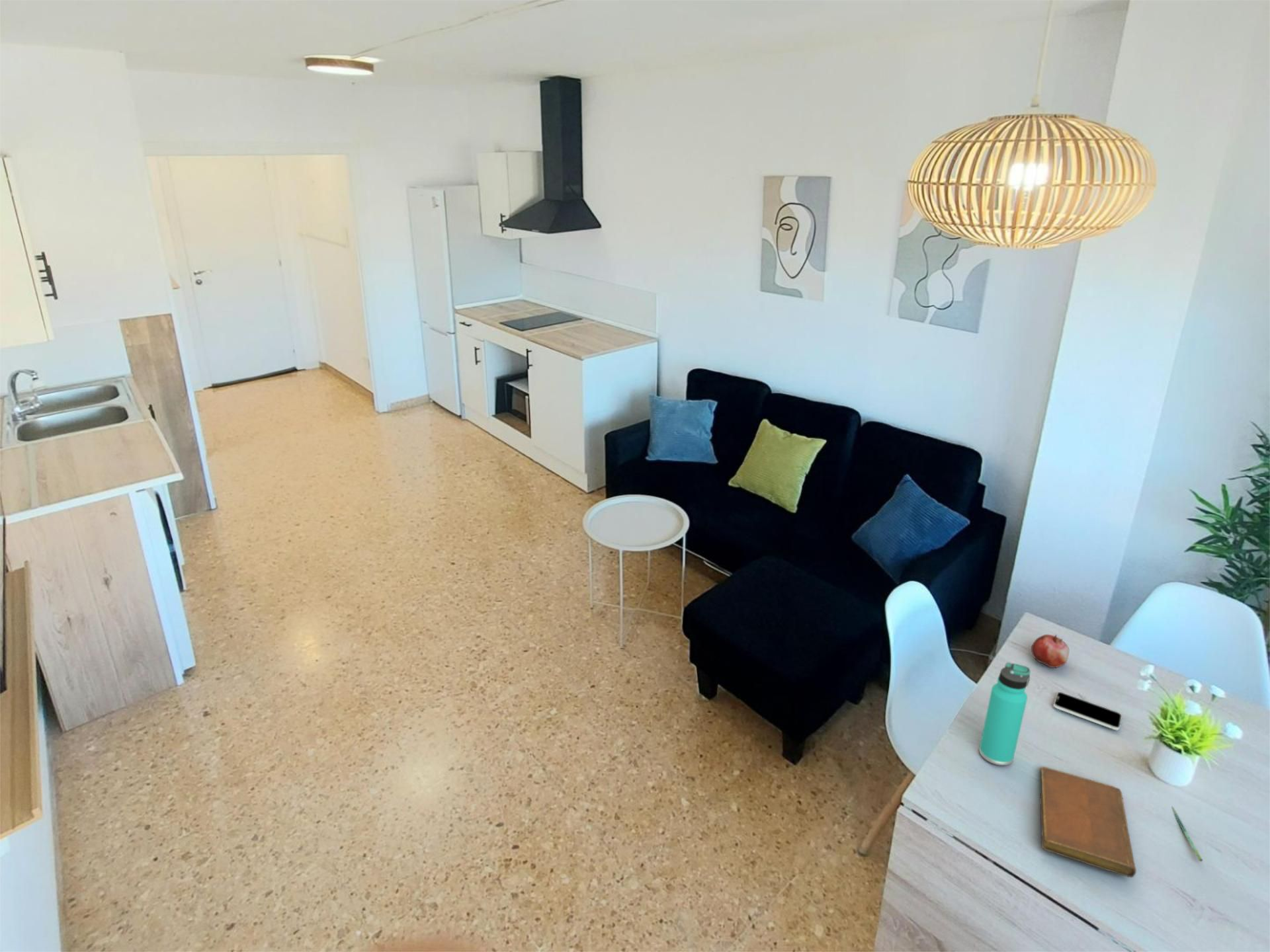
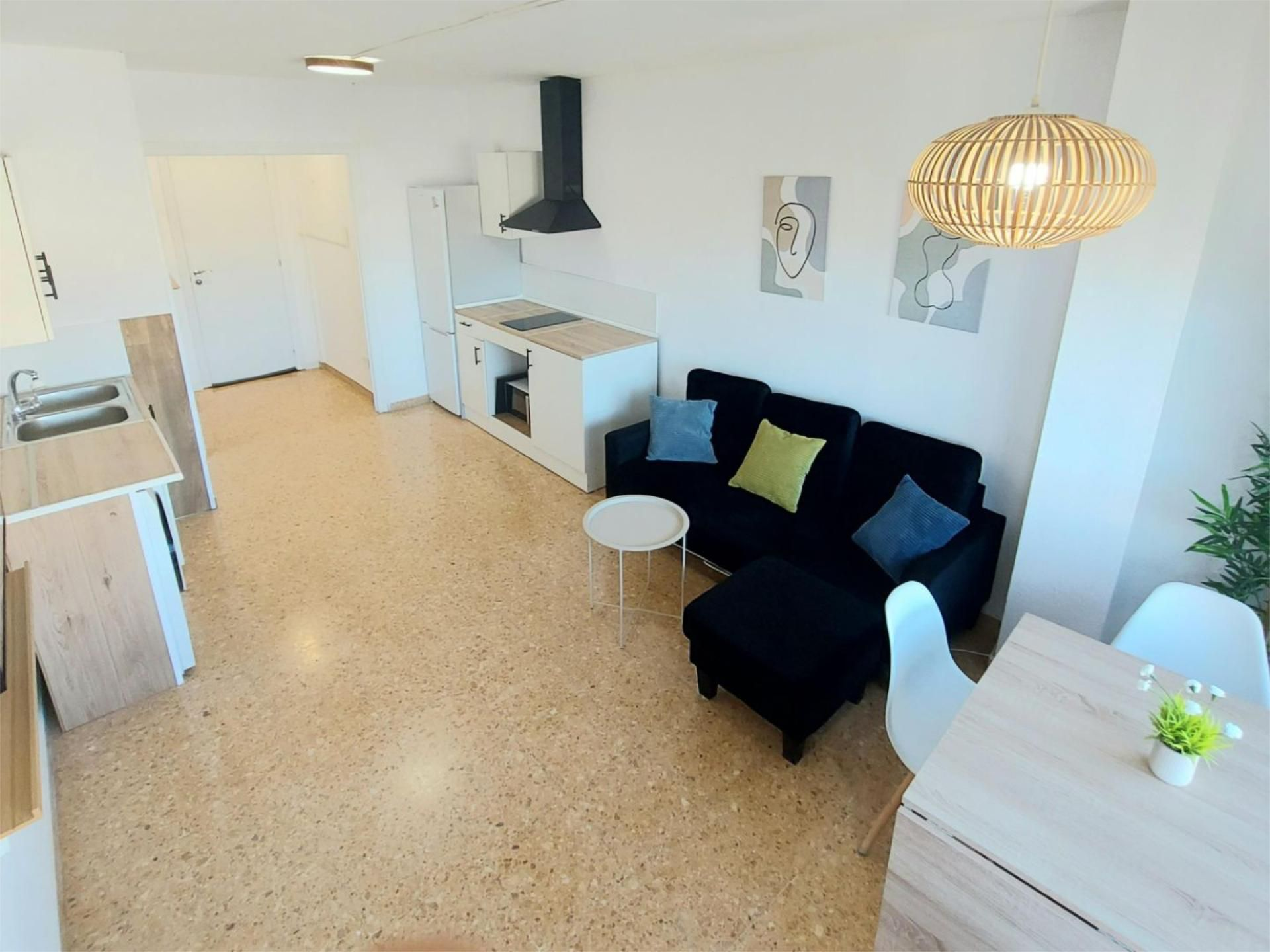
- pen [1171,805,1203,862]
- thermos bottle [978,662,1031,766]
- notebook [1039,766,1137,878]
- smartphone [1052,692,1122,731]
- fruit [1031,634,1070,668]
